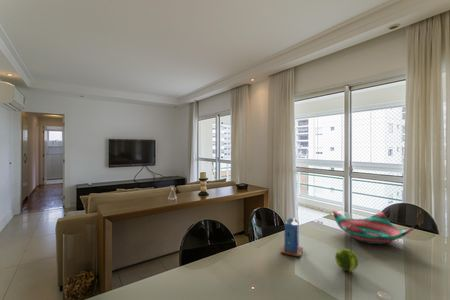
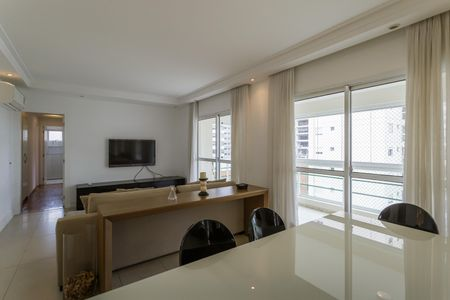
- fruit [334,248,359,272]
- decorative bowl [332,209,414,245]
- candle [280,217,304,258]
